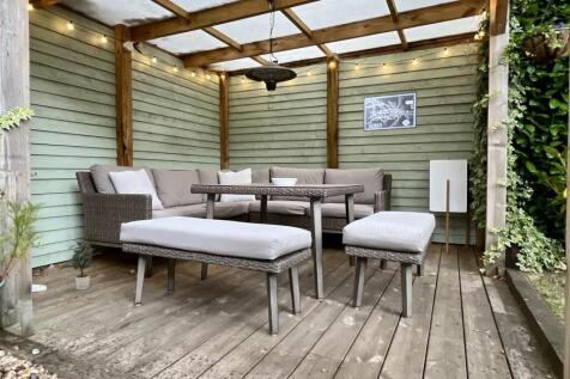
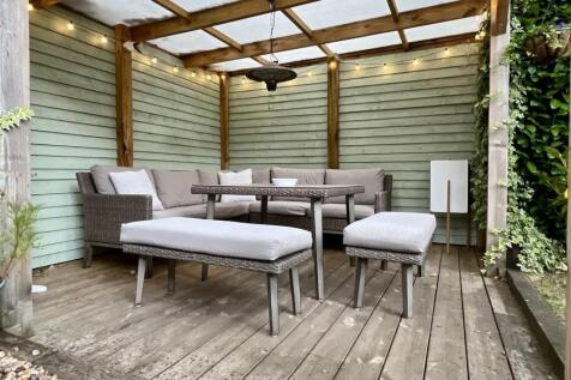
- wall art [362,91,418,133]
- potted plant [57,240,103,291]
